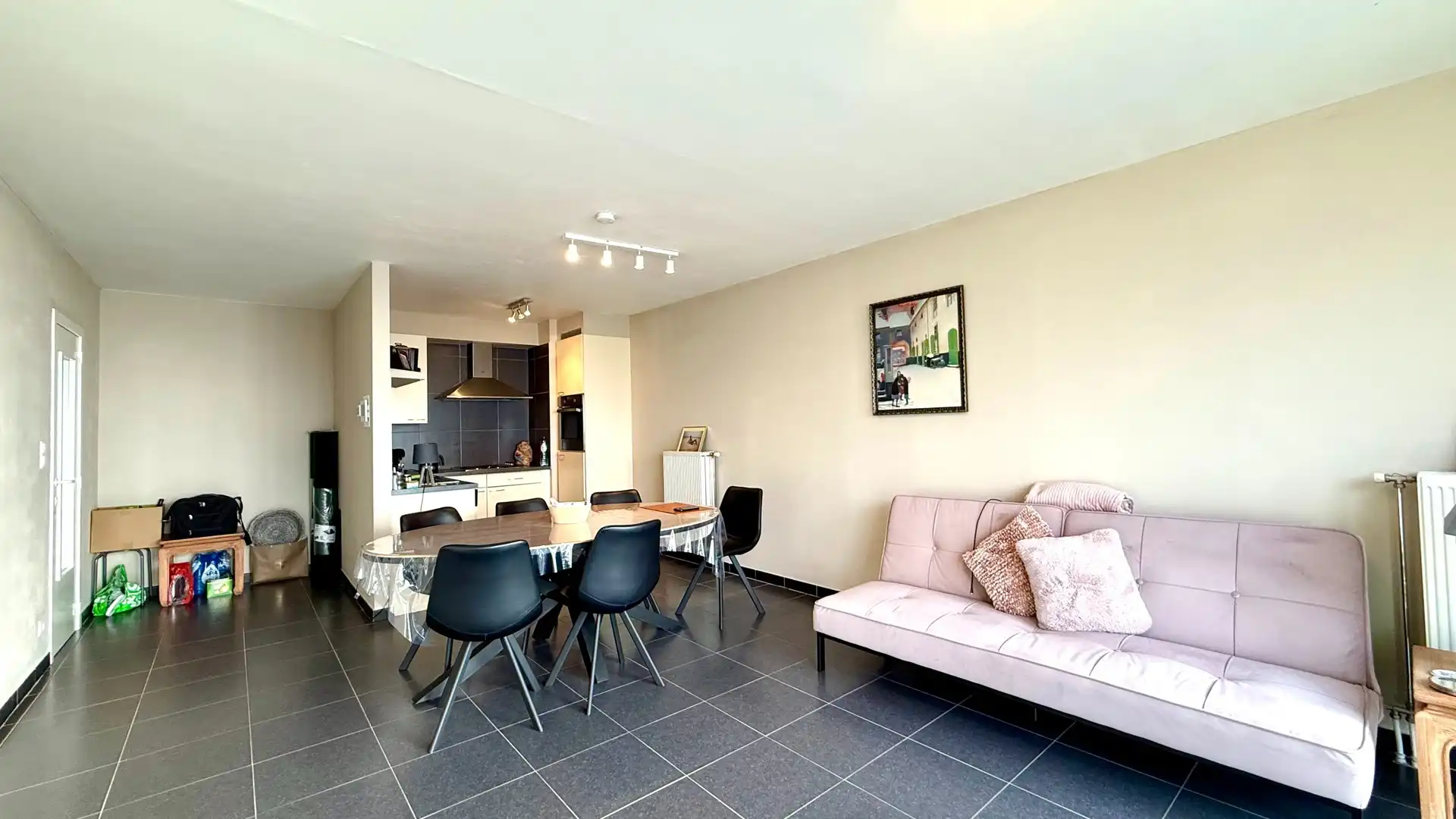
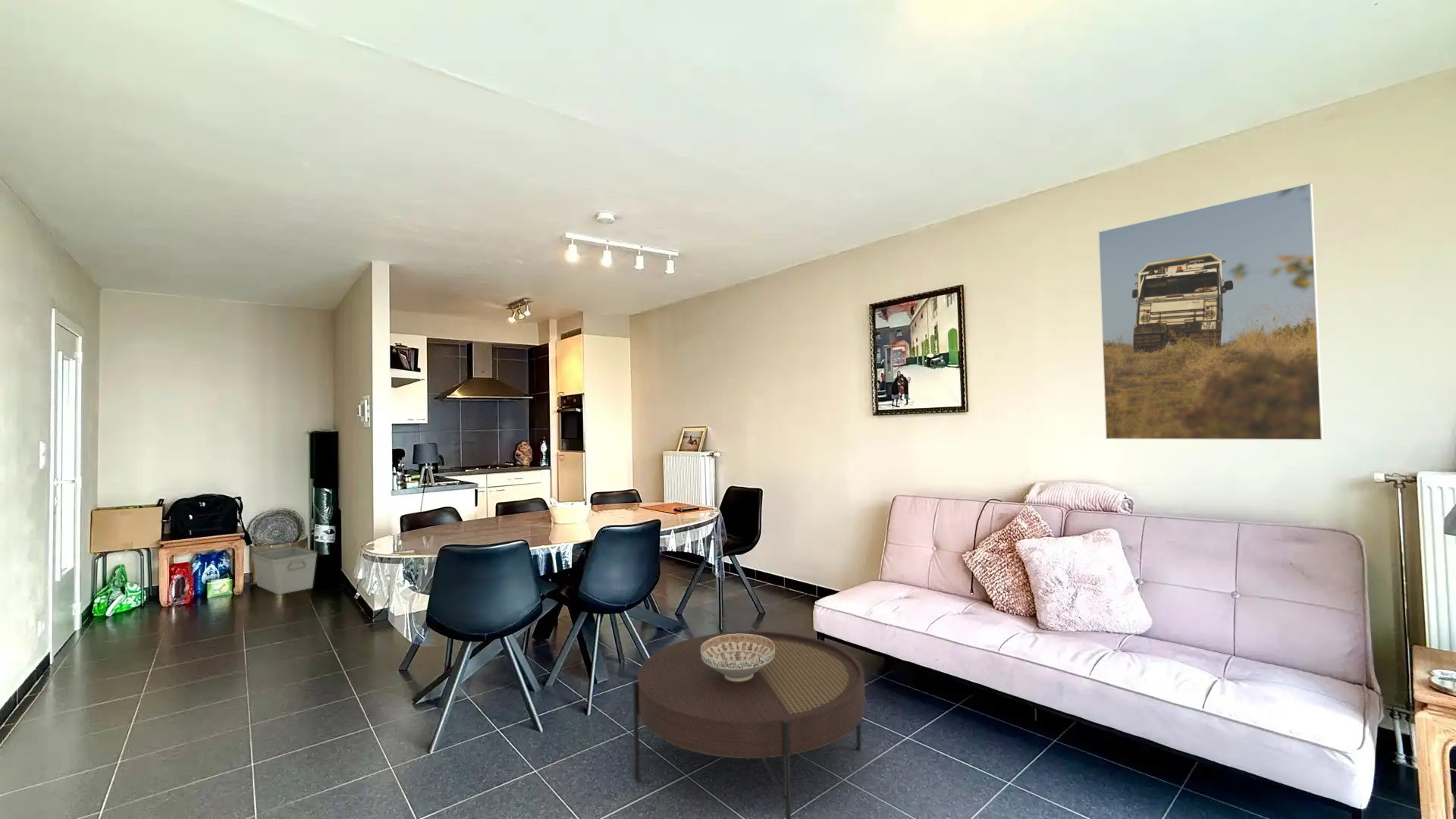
+ storage bin [251,544,318,595]
+ coffee table [632,630,866,819]
+ decorative bowl [701,633,775,682]
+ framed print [1097,182,1324,441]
